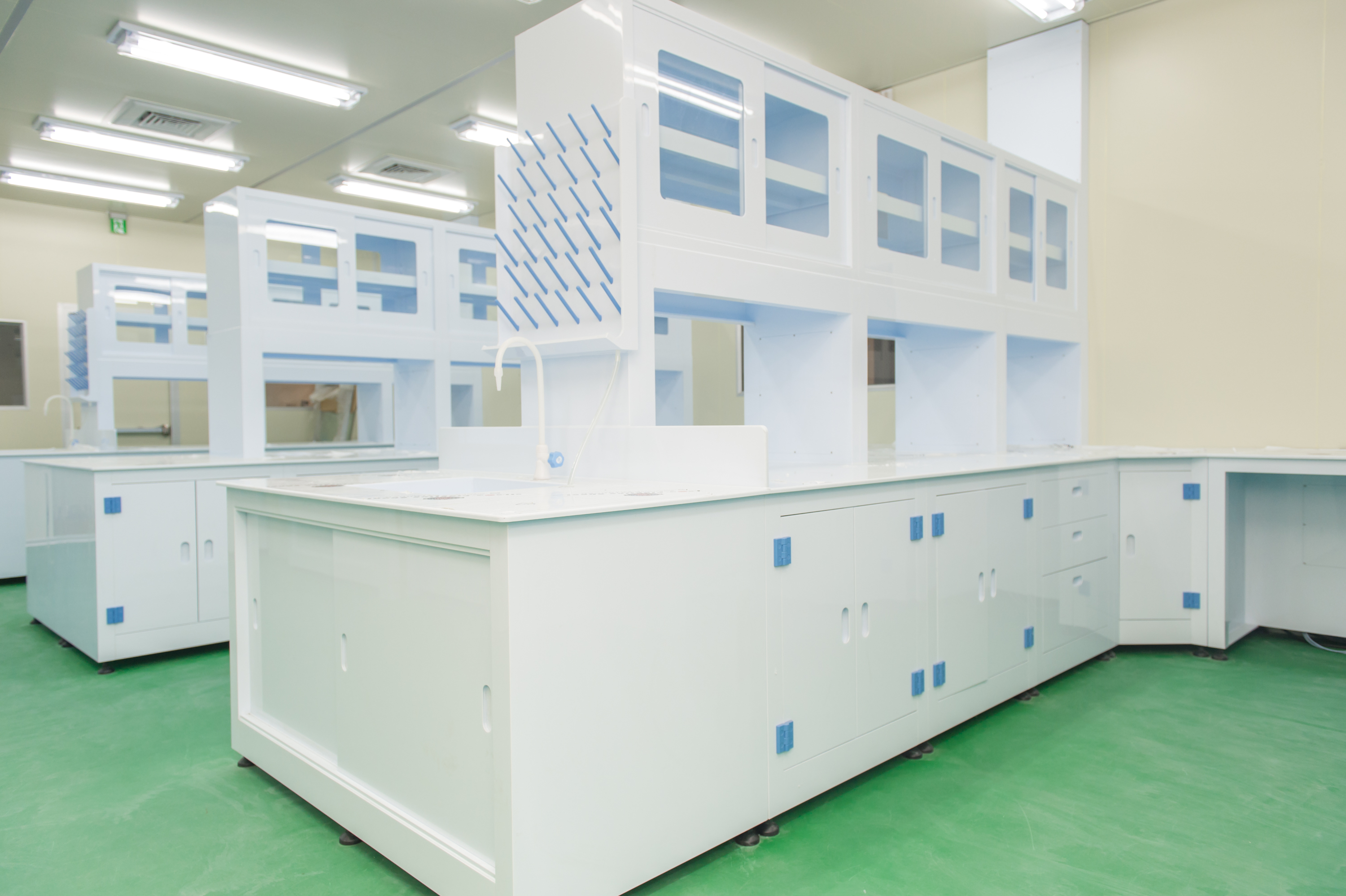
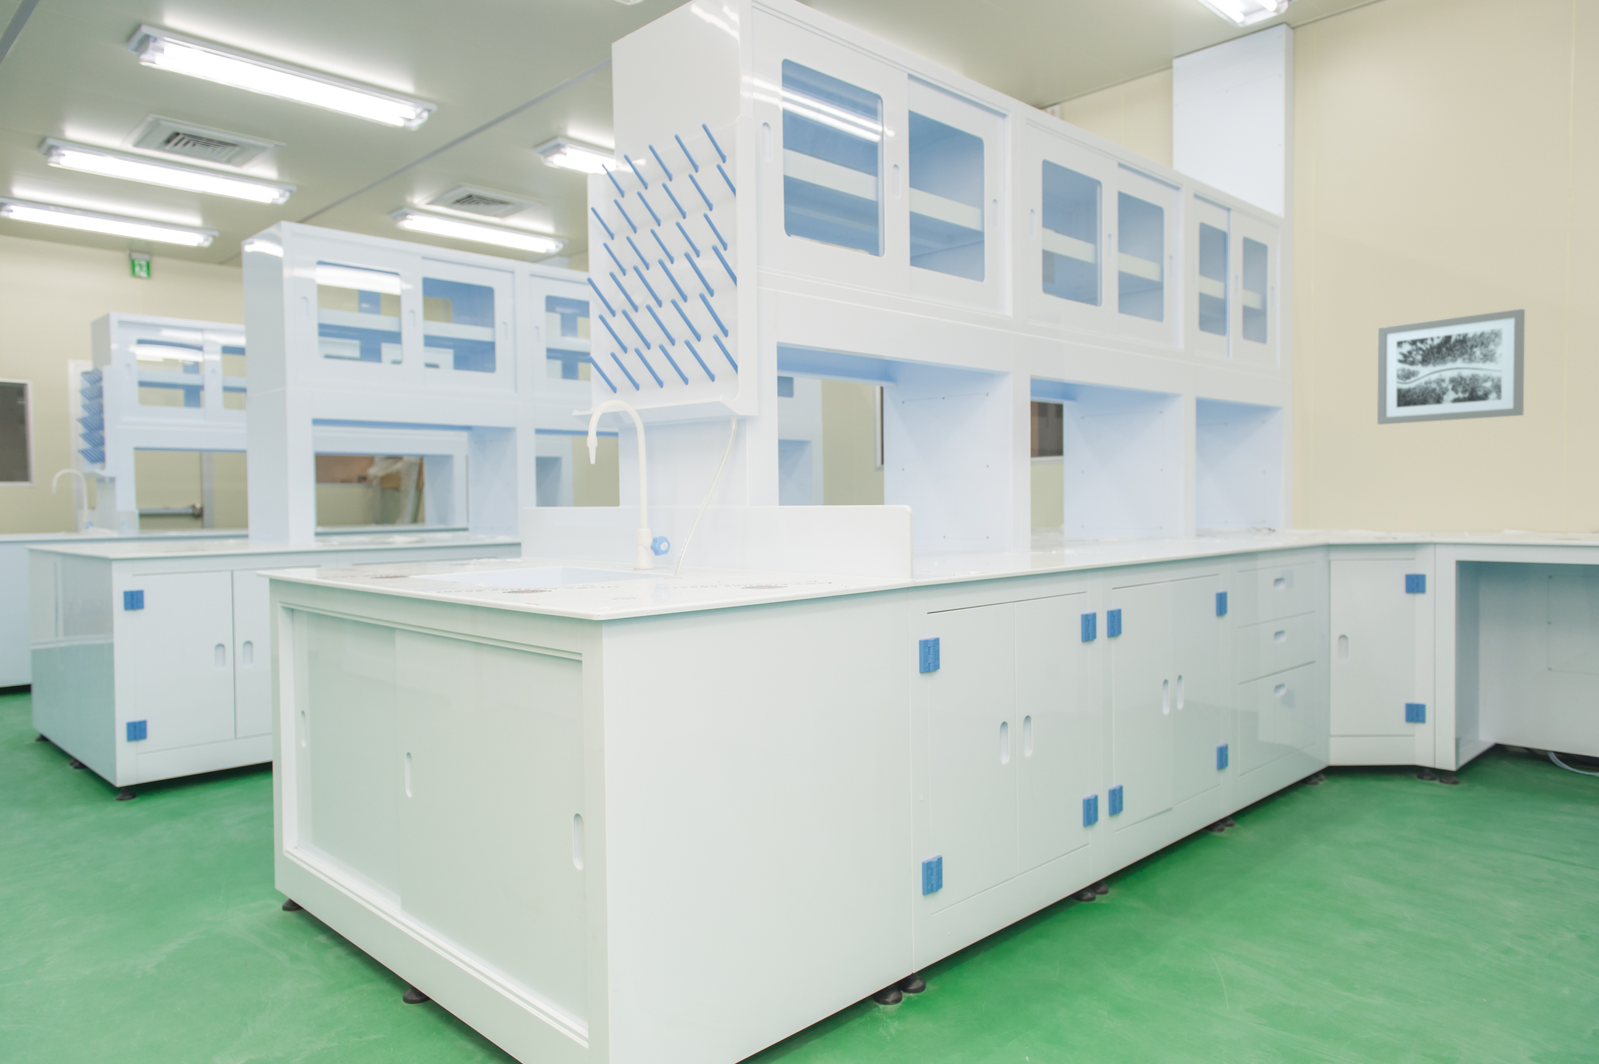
+ wall art [1377,309,1525,425]
